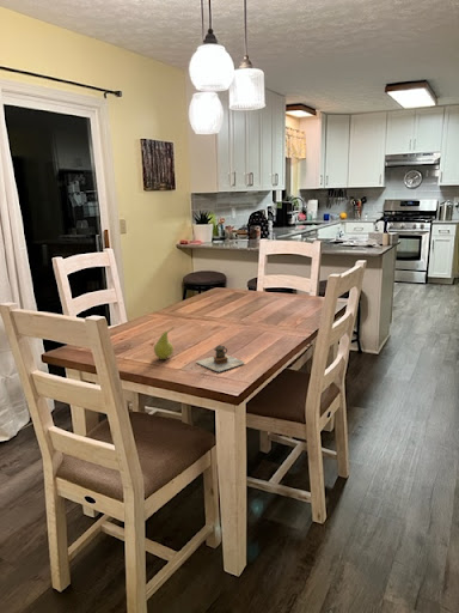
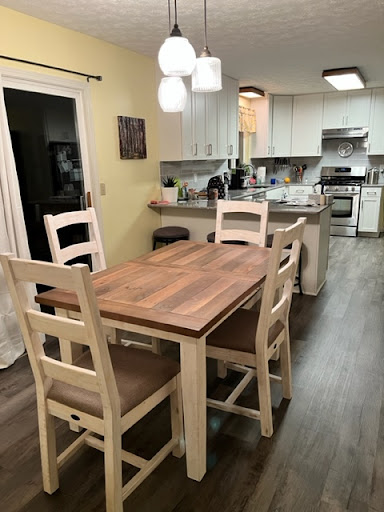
- fruit [153,326,176,360]
- teapot [195,344,246,372]
